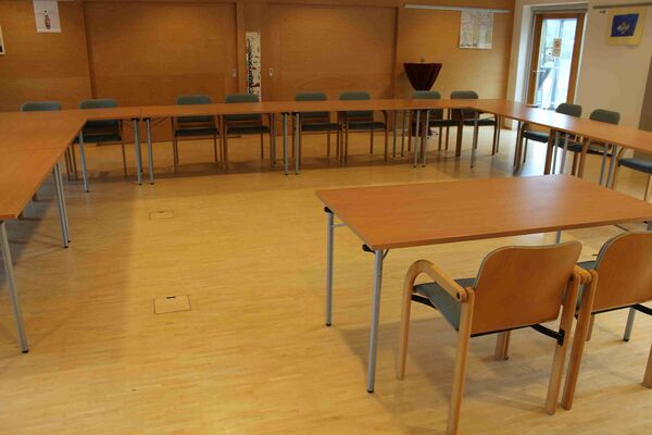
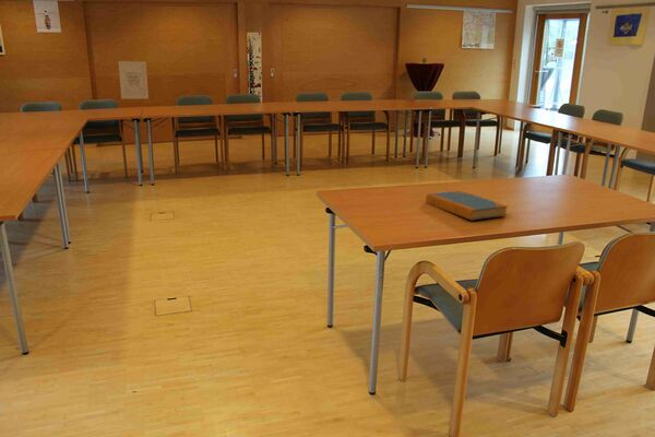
+ book [425,190,509,221]
+ wall art [118,60,150,99]
